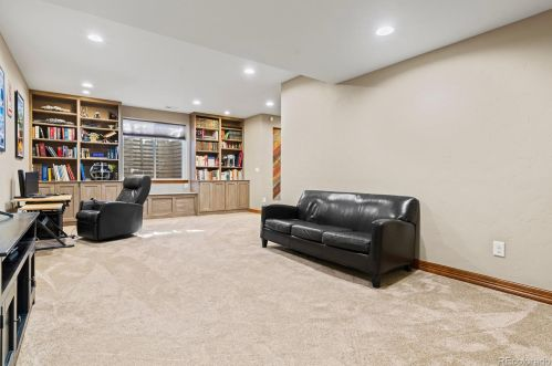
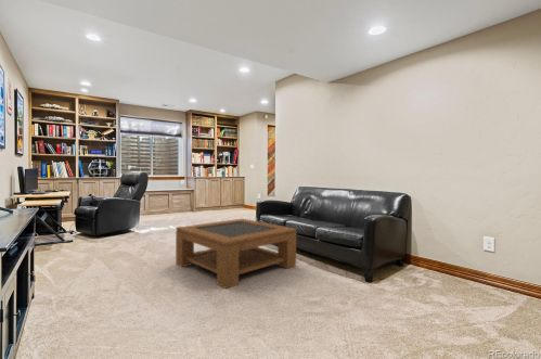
+ coffee table [175,218,297,290]
